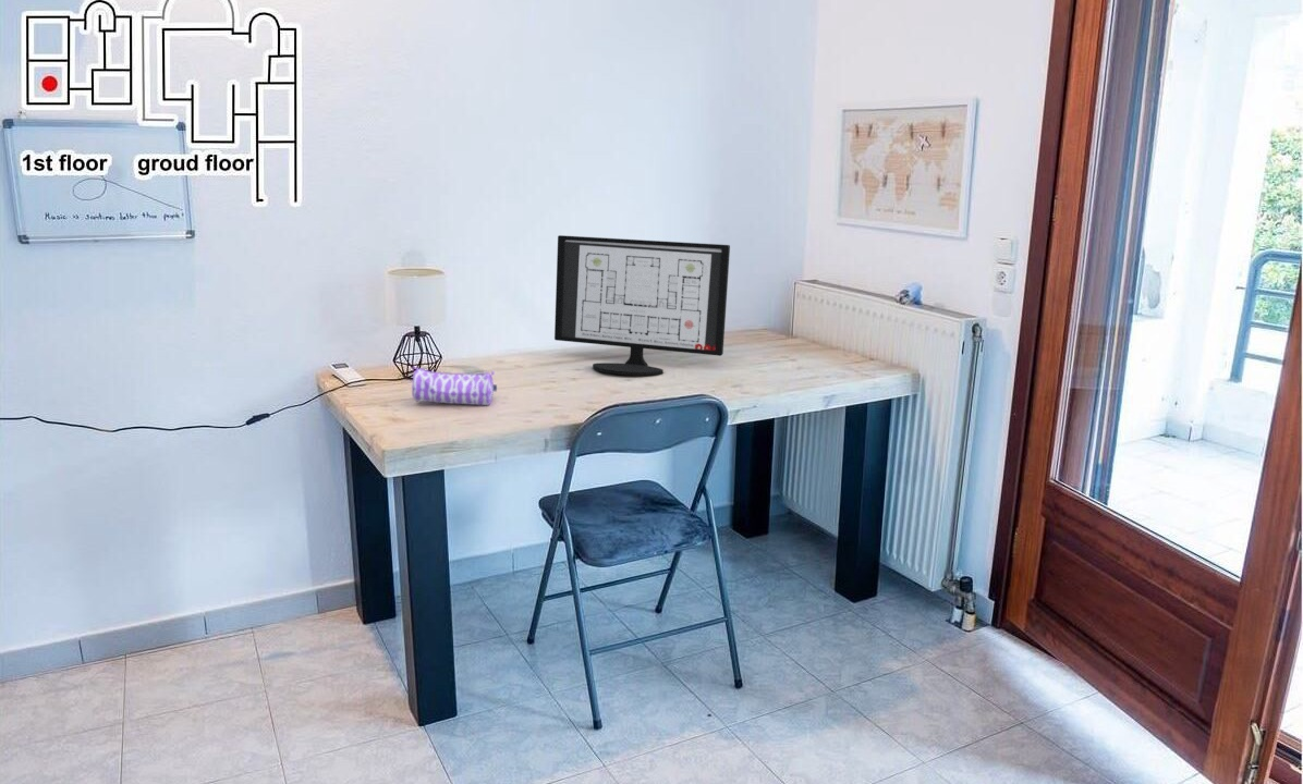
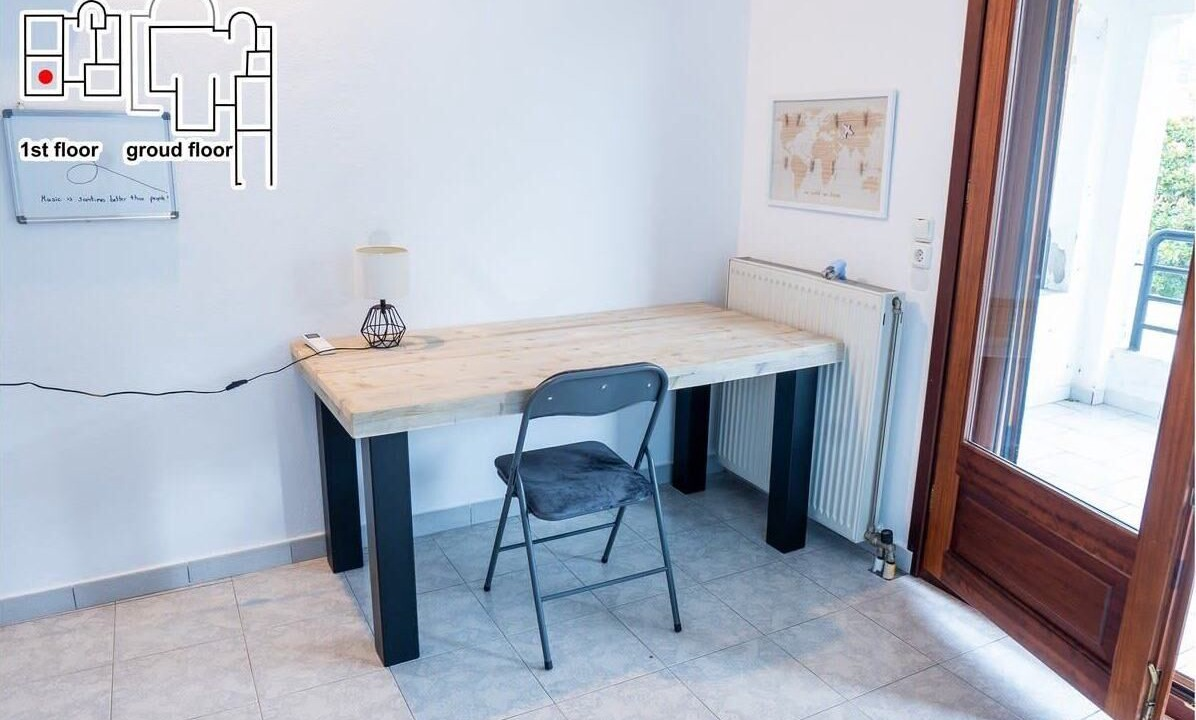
- computer monitor [553,234,731,376]
- pencil case [411,366,498,406]
